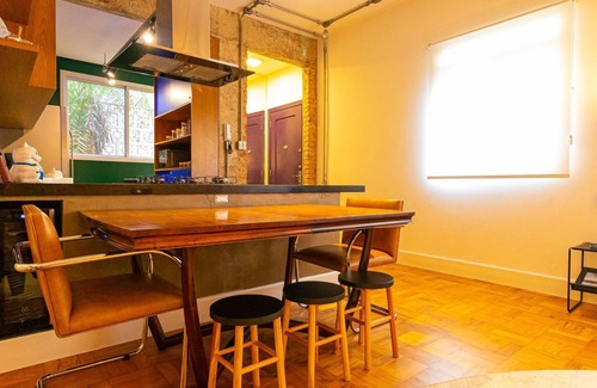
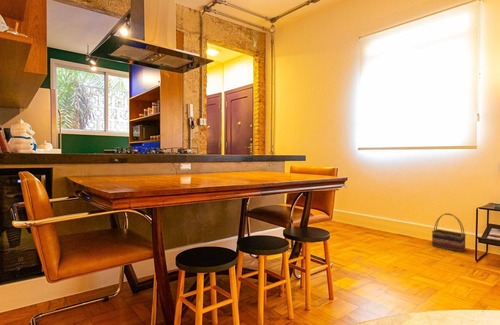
+ basket [431,212,467,253]
